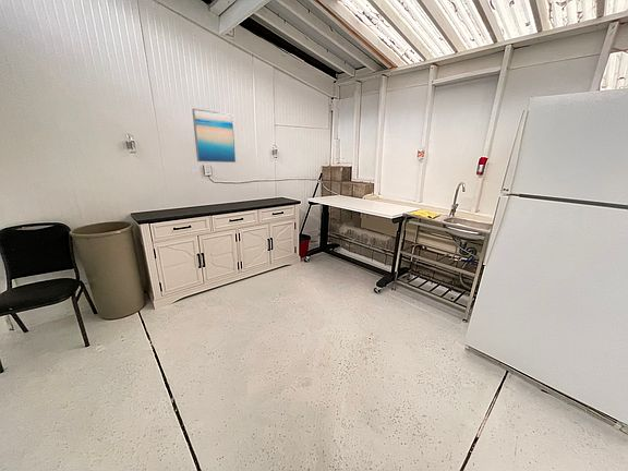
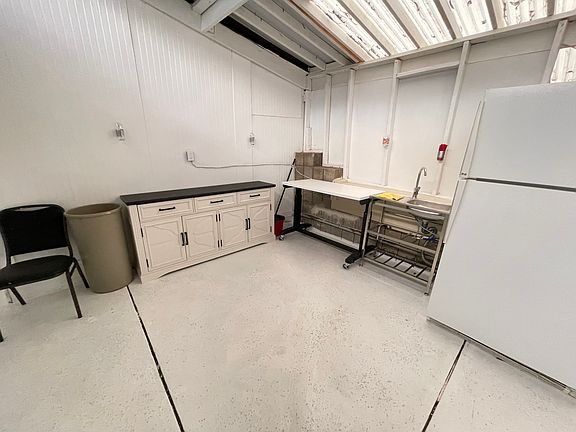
- wall art [191,107,237,164]
